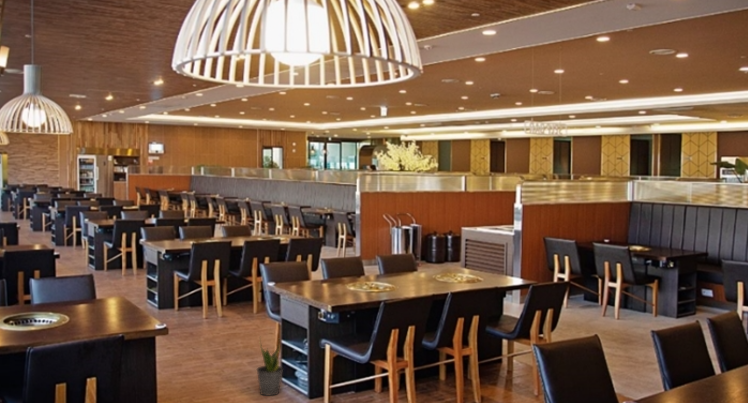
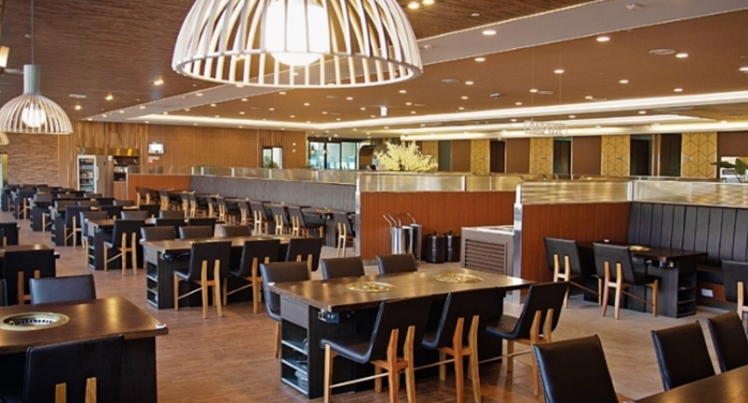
- potted plant [255,336,284,397]
